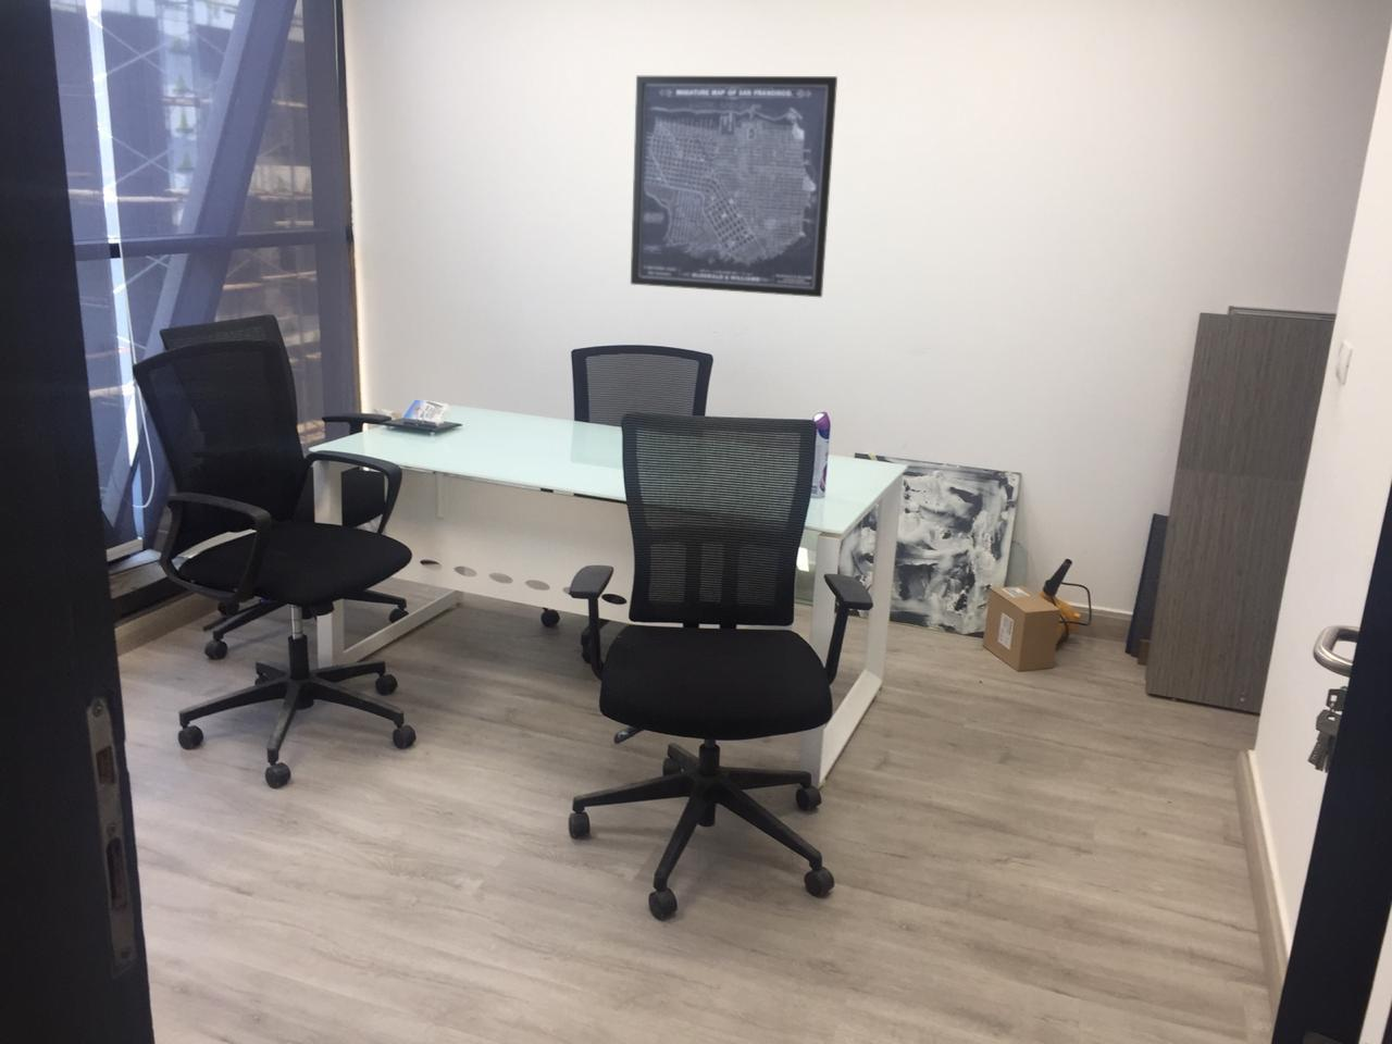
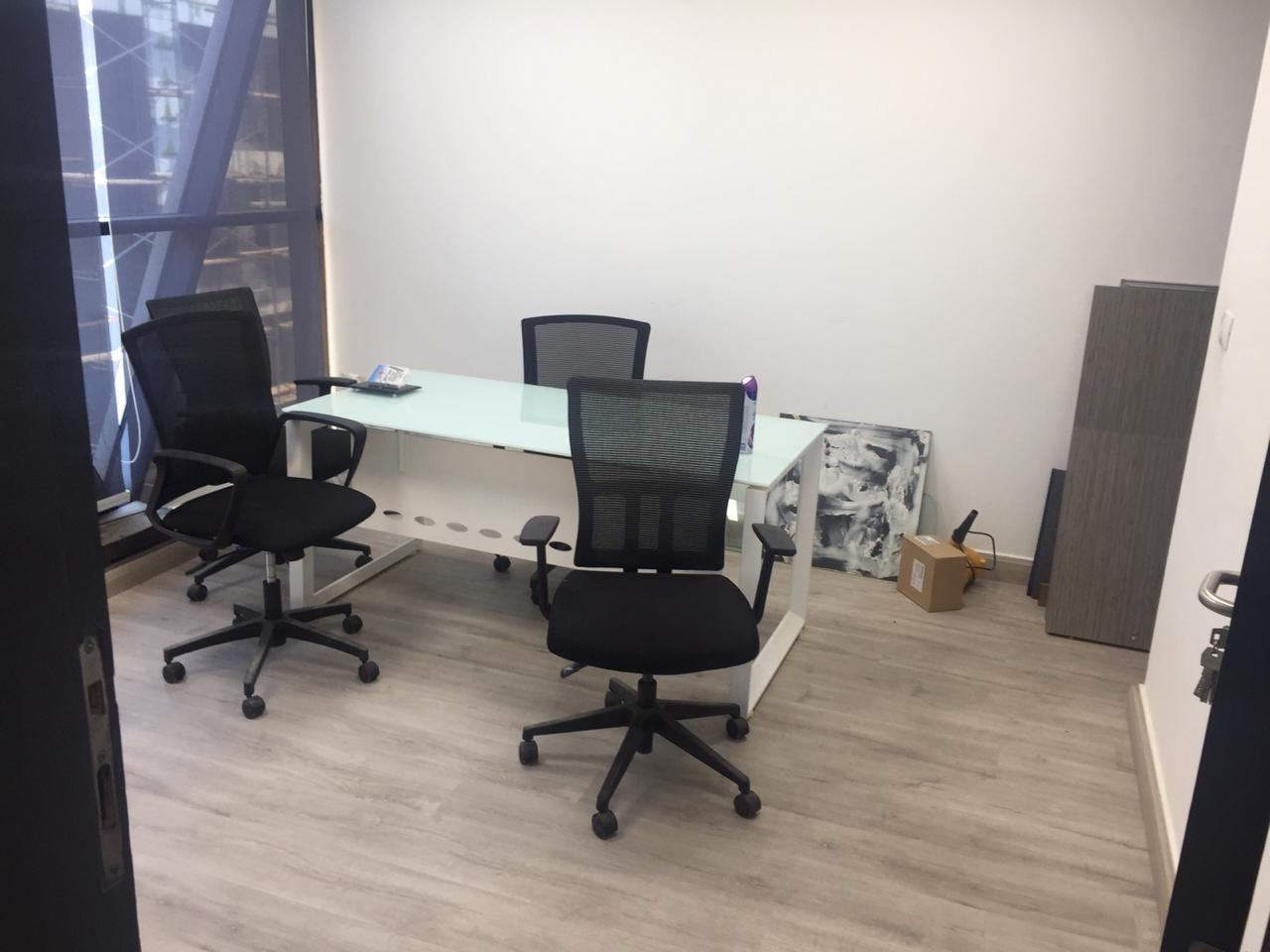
- wall art [629,75,838,298]
